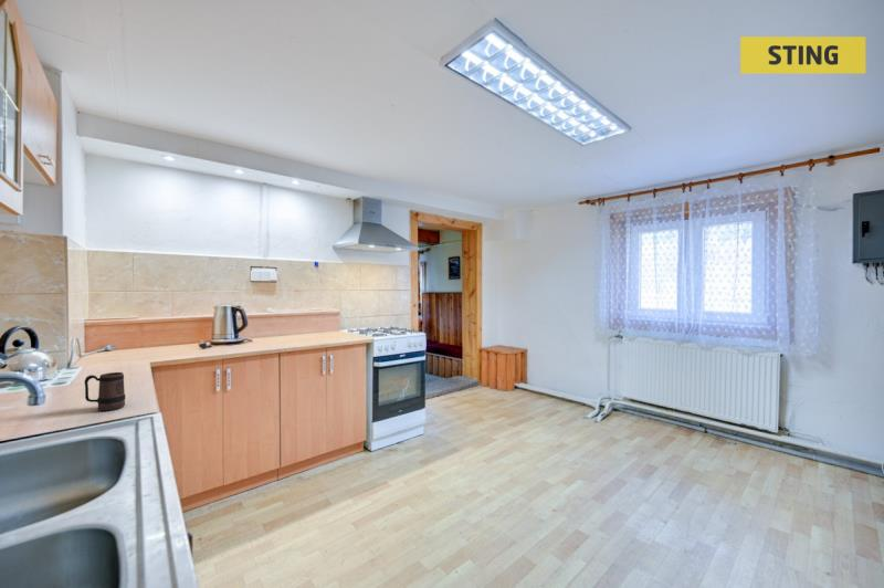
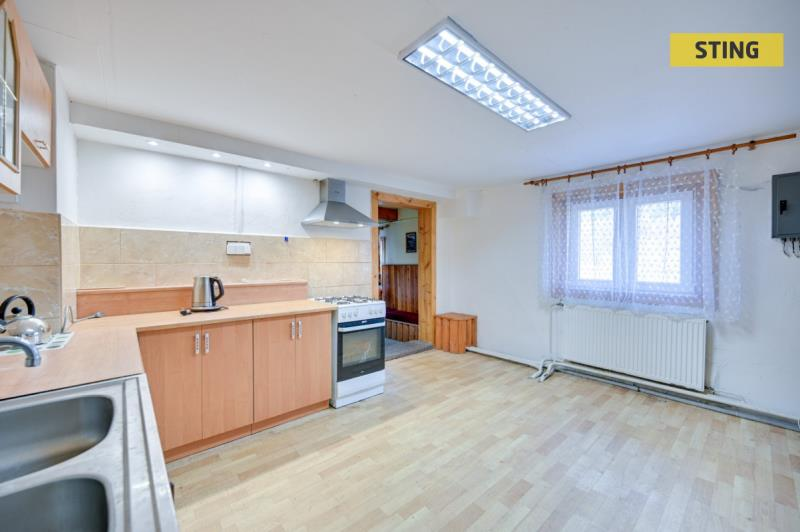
- mug [84,371,126,412]
